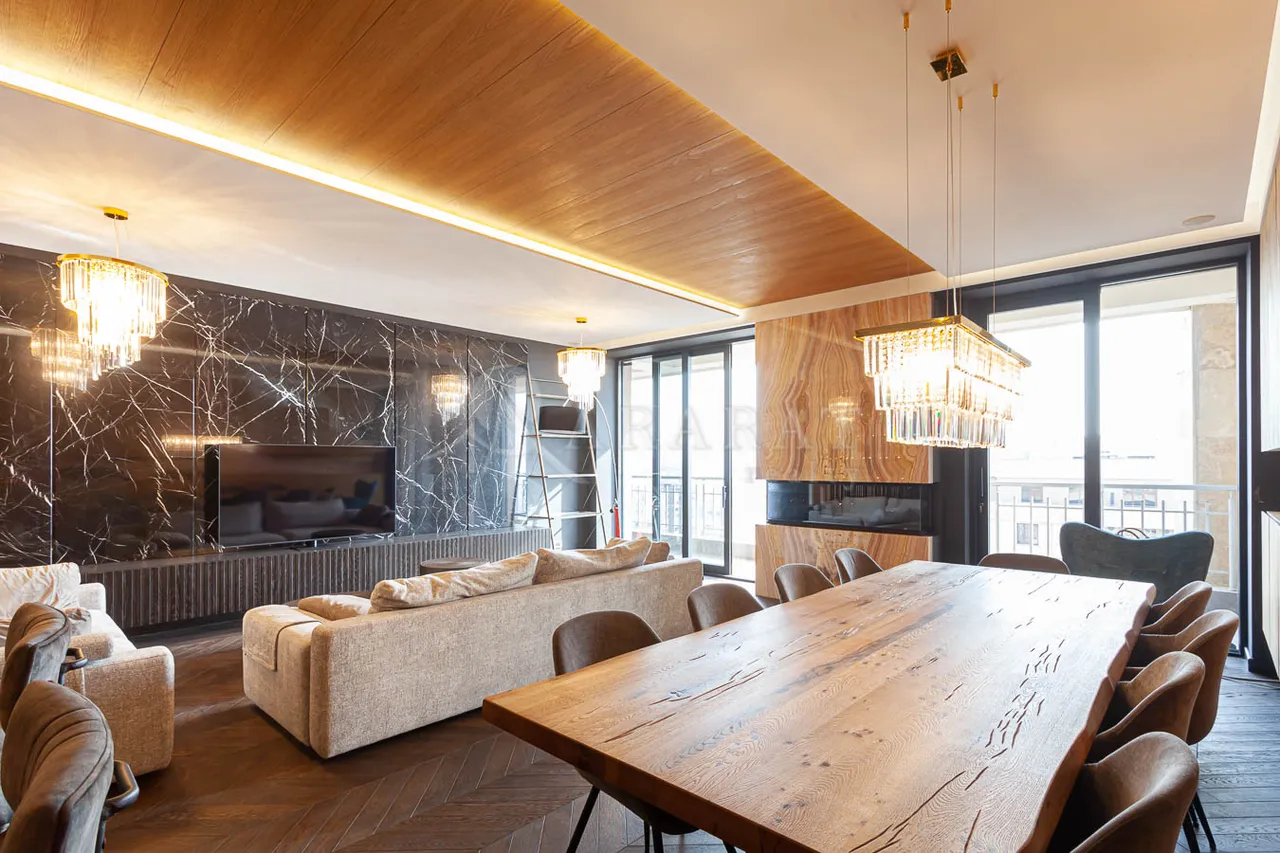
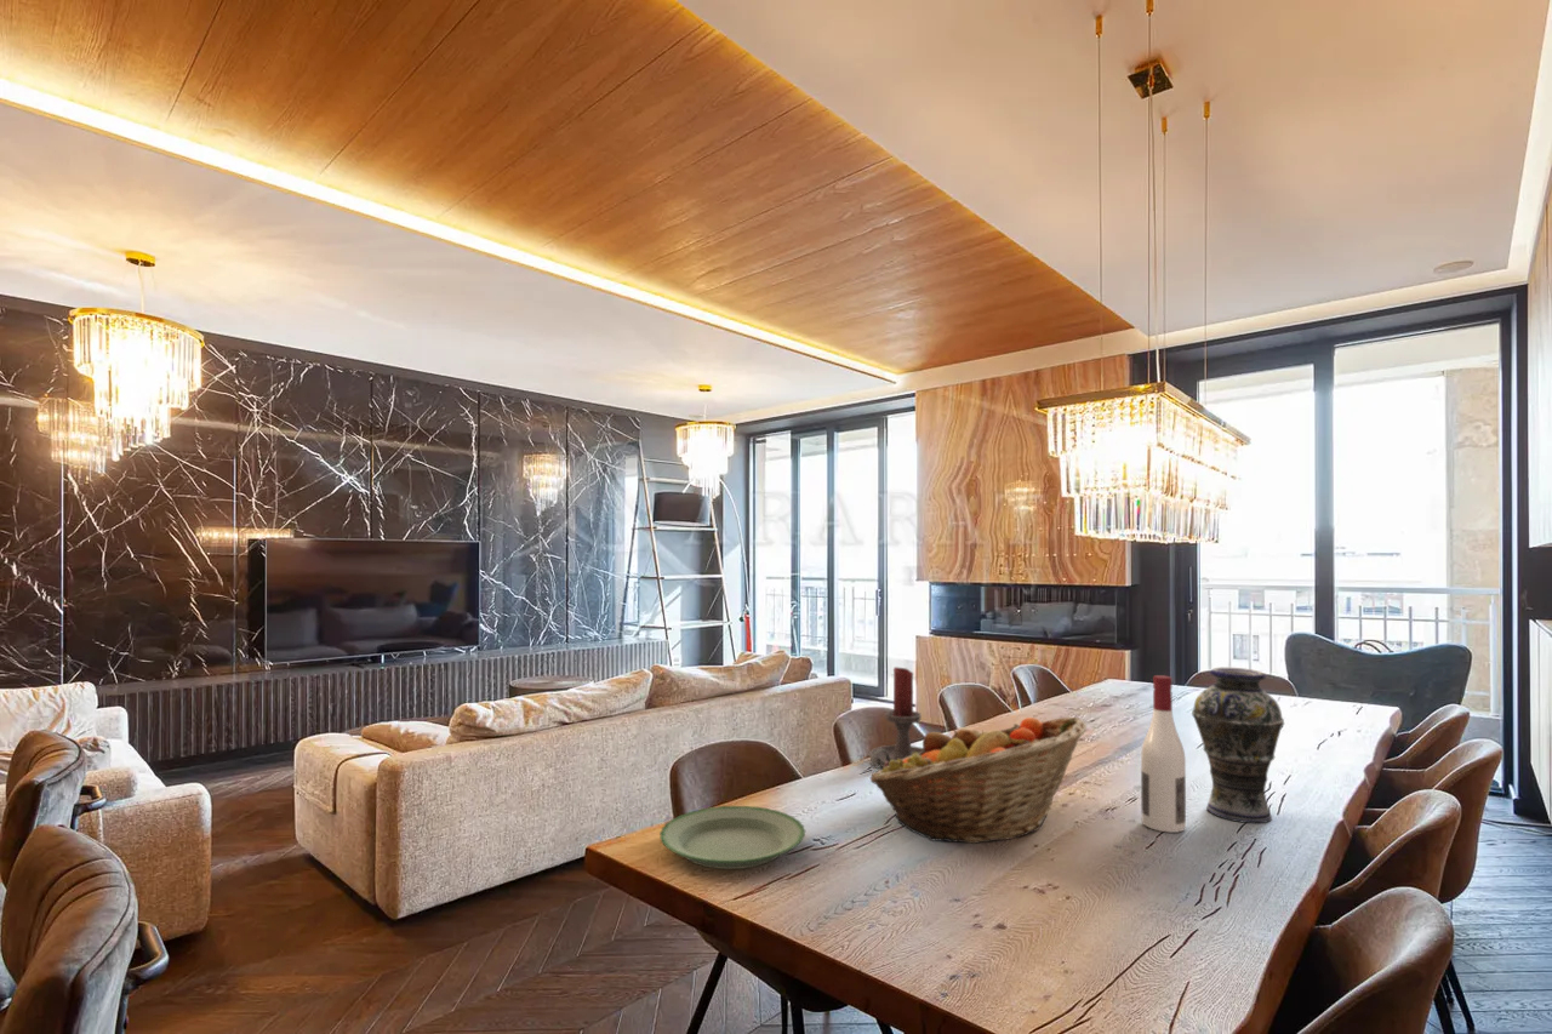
+ candle holder [868,665,924,770]
+ fruit basket [869,716,1088,845]
+ plate [658,805,806,870]
+ vase [1191,667,1285,824]
+ alcohol [1140,674,1187,834]
